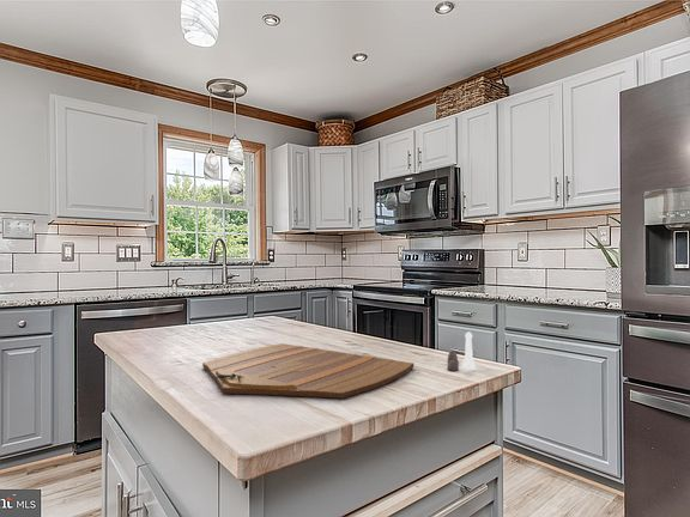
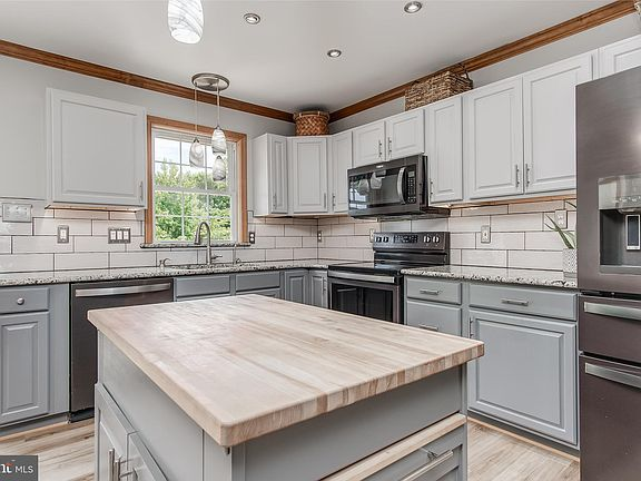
- cutting board [201,342,414,400]
- salt and pepper shaker set [446,330,477,372]
